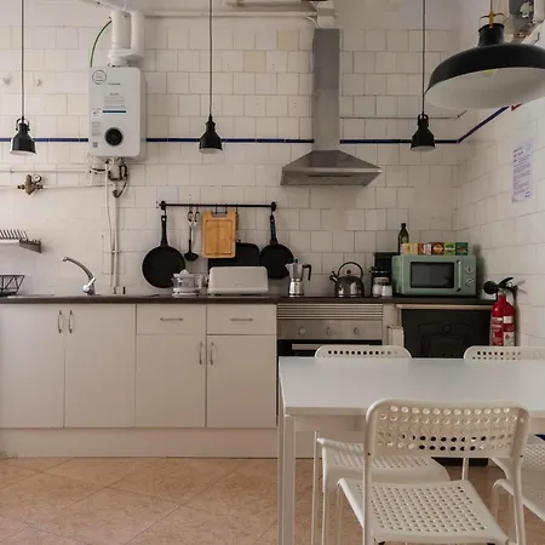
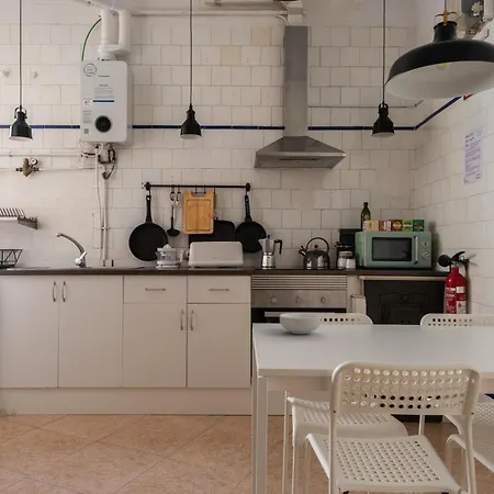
+ cereal bowl [279,312,322,335]
